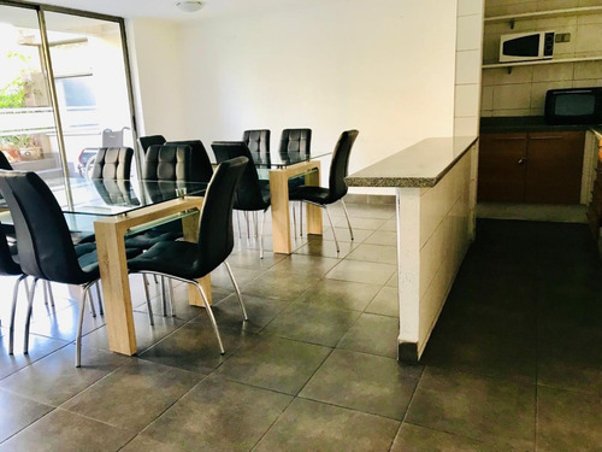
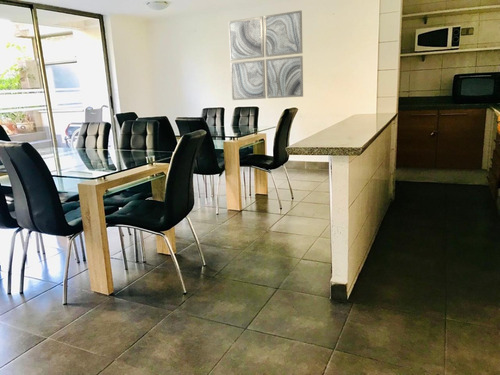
+ wall art [227,9,304,101]
